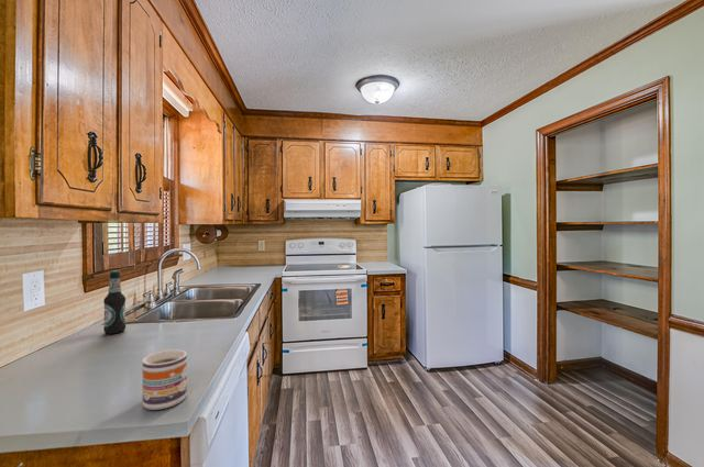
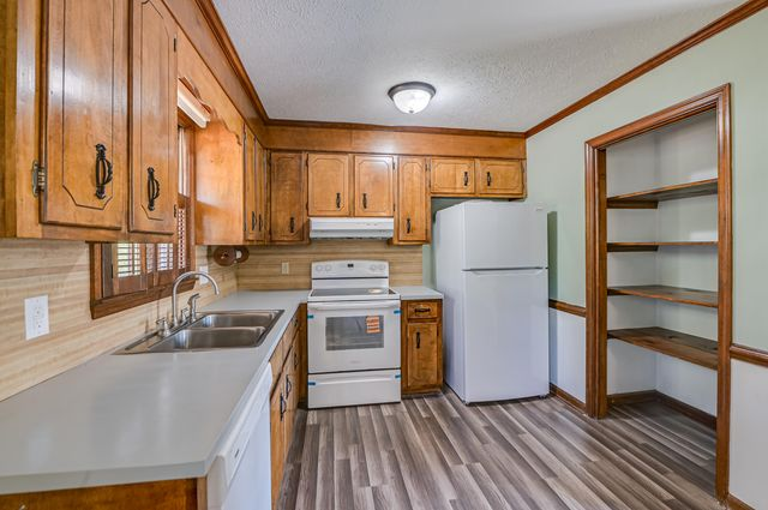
- bottle [102,269,127,335]
- mug [142,348,188,411]
